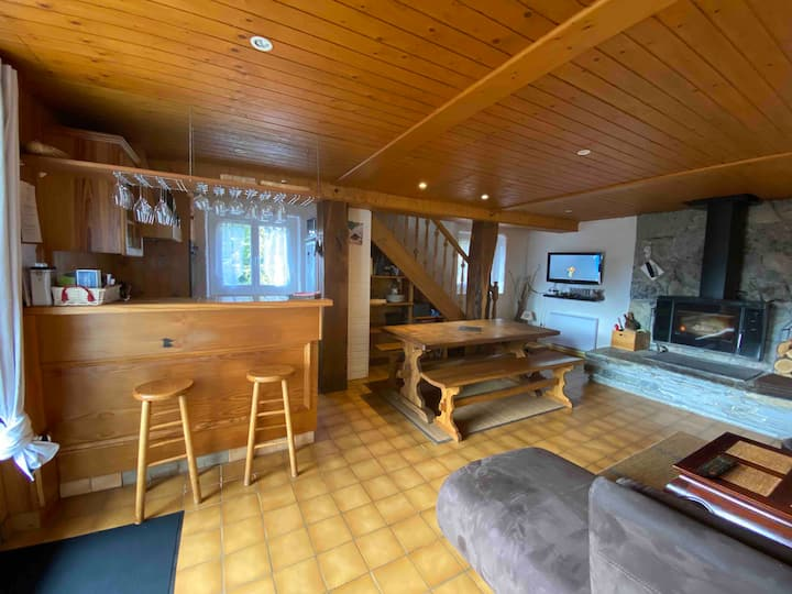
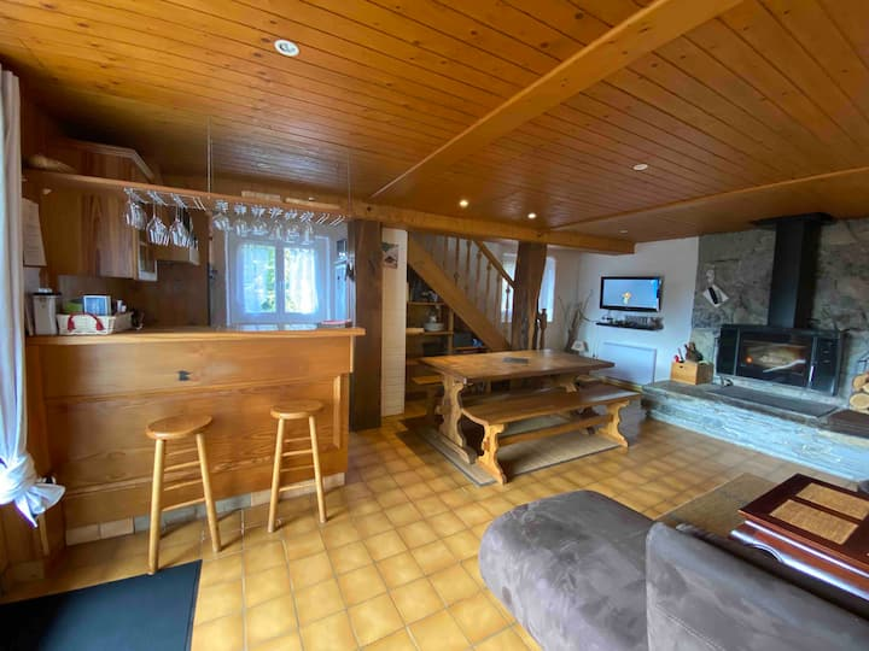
- remote control [696,454,739,479]
